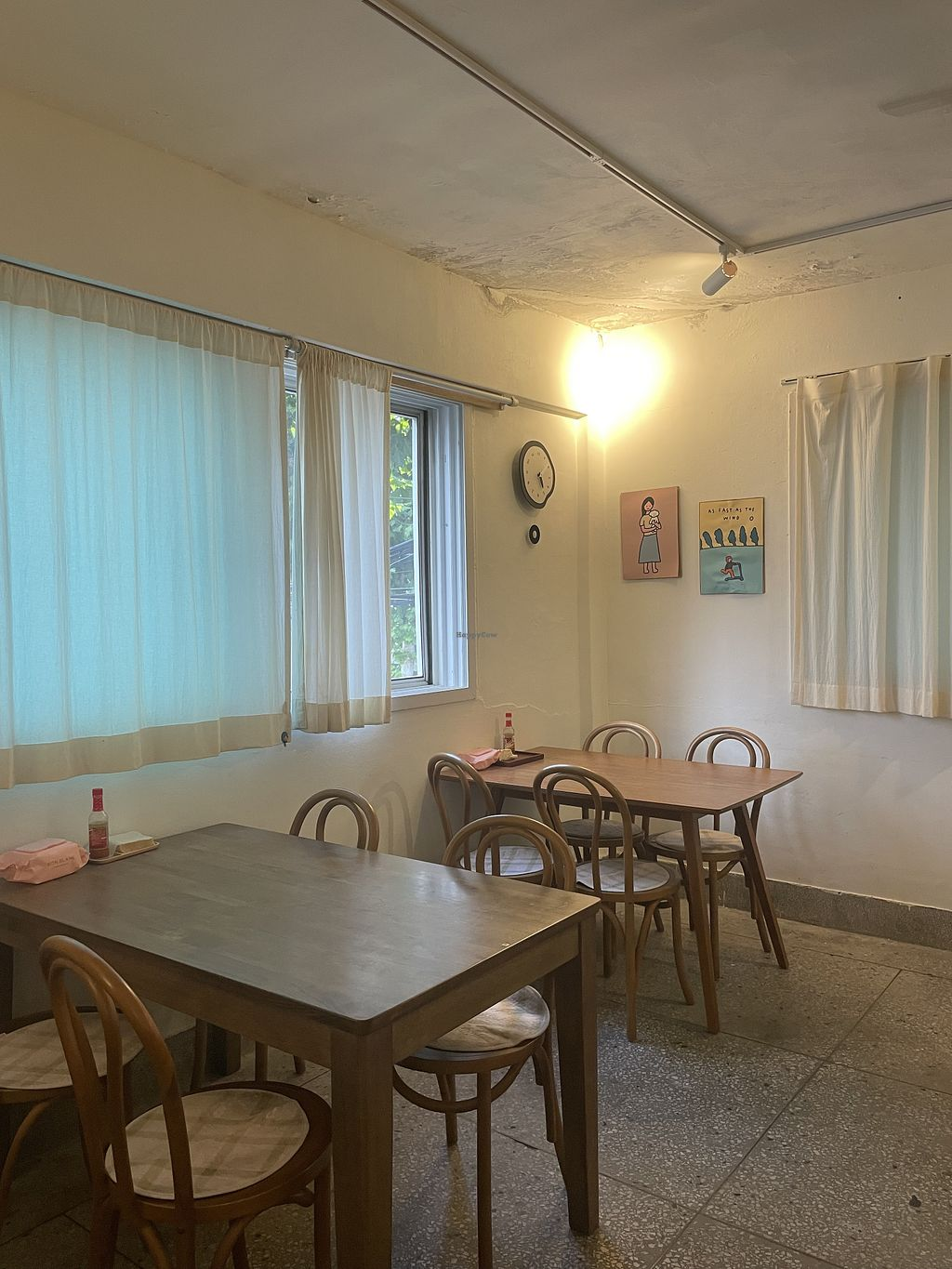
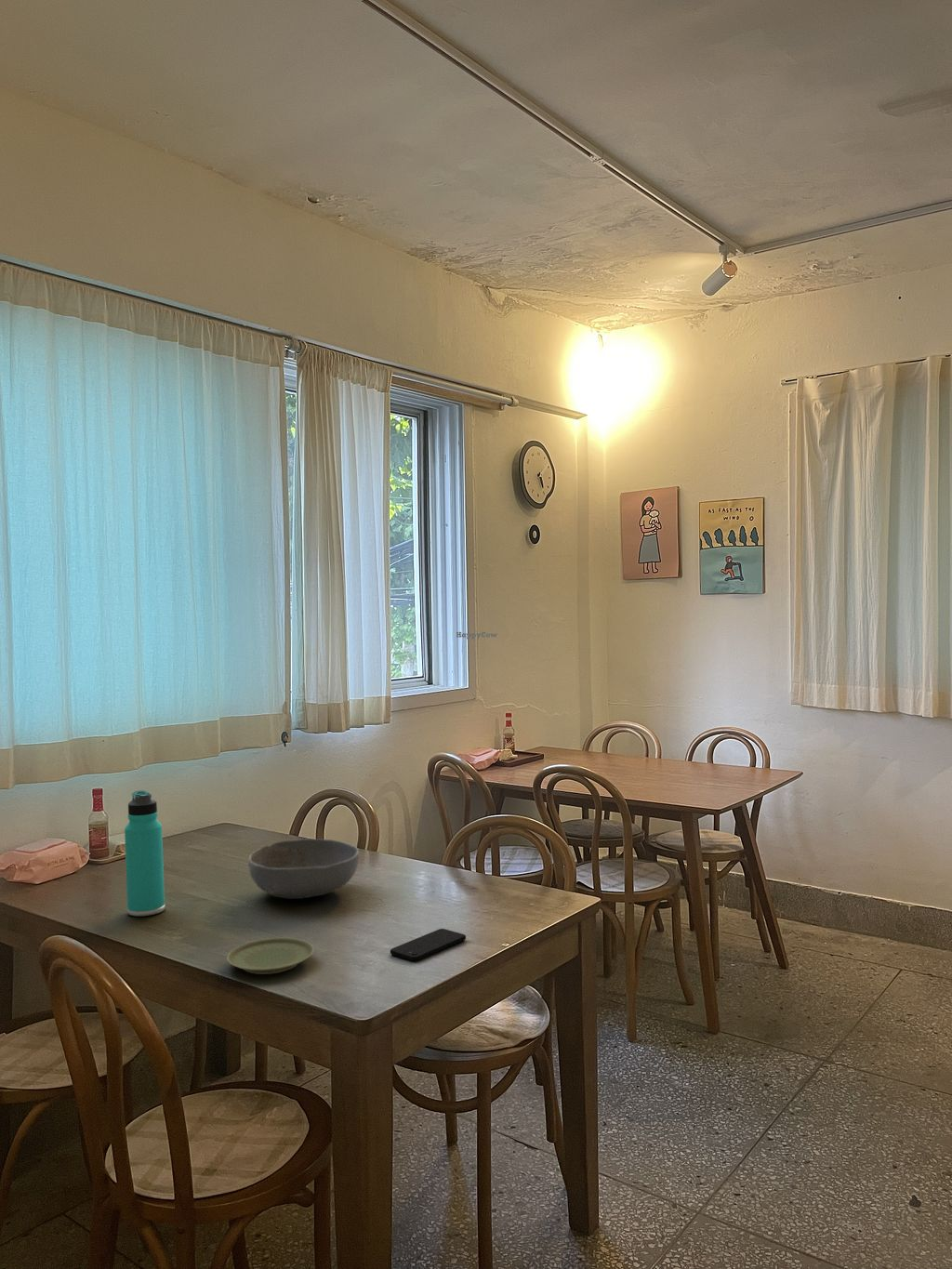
+ thermos bottle [124,789,165,918]
+ smartphone [390,928,467,962]
+ bowl [247,838,360,900]
+ plate [226,937,315,975]
